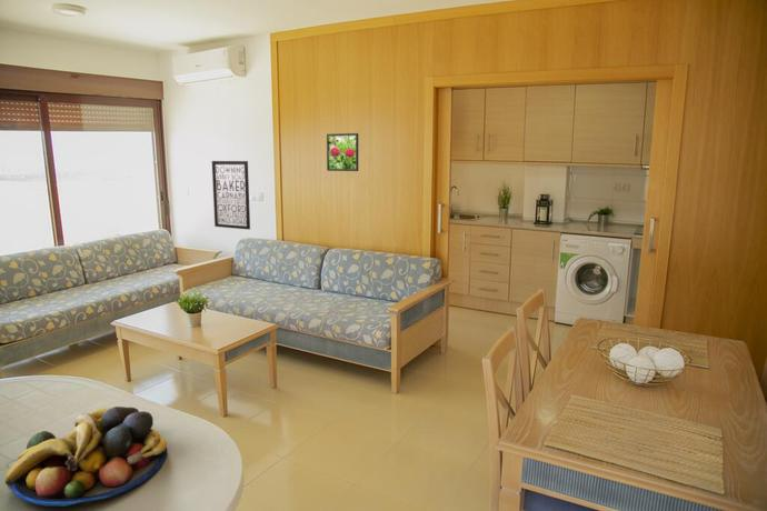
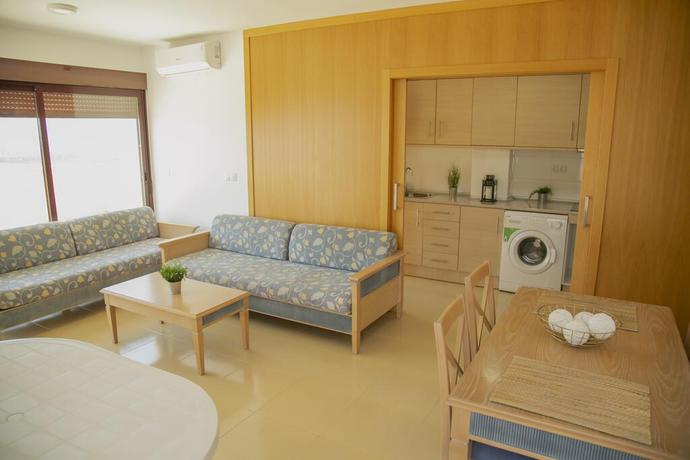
- wall art [211,160,251,231]
- fruit bowl [3,405,168,508]
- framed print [326,132,359,172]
